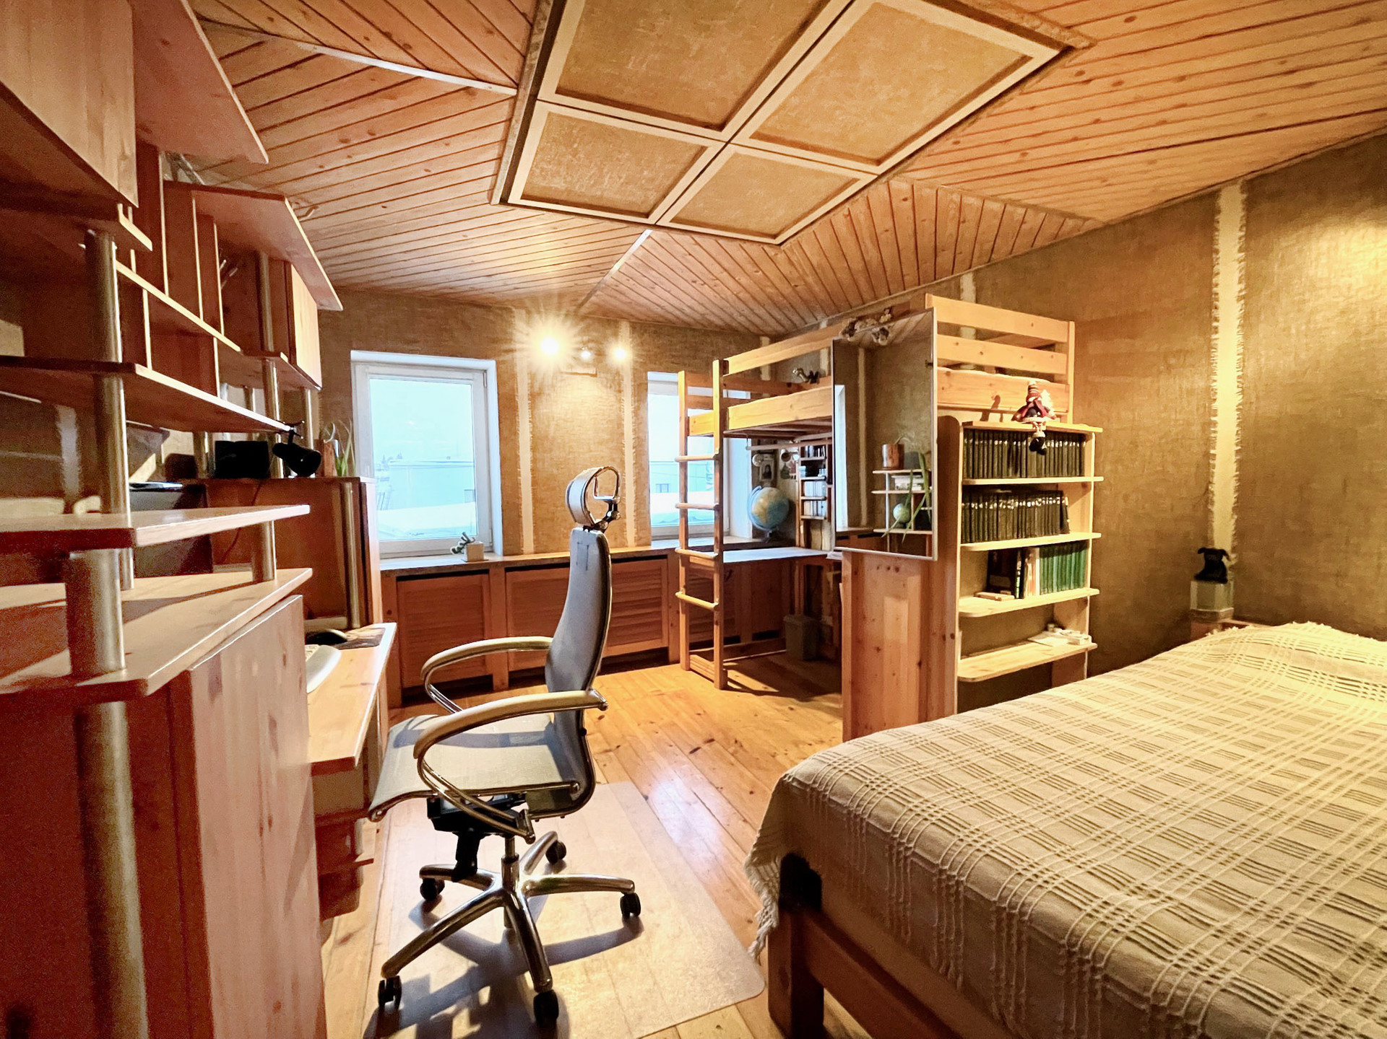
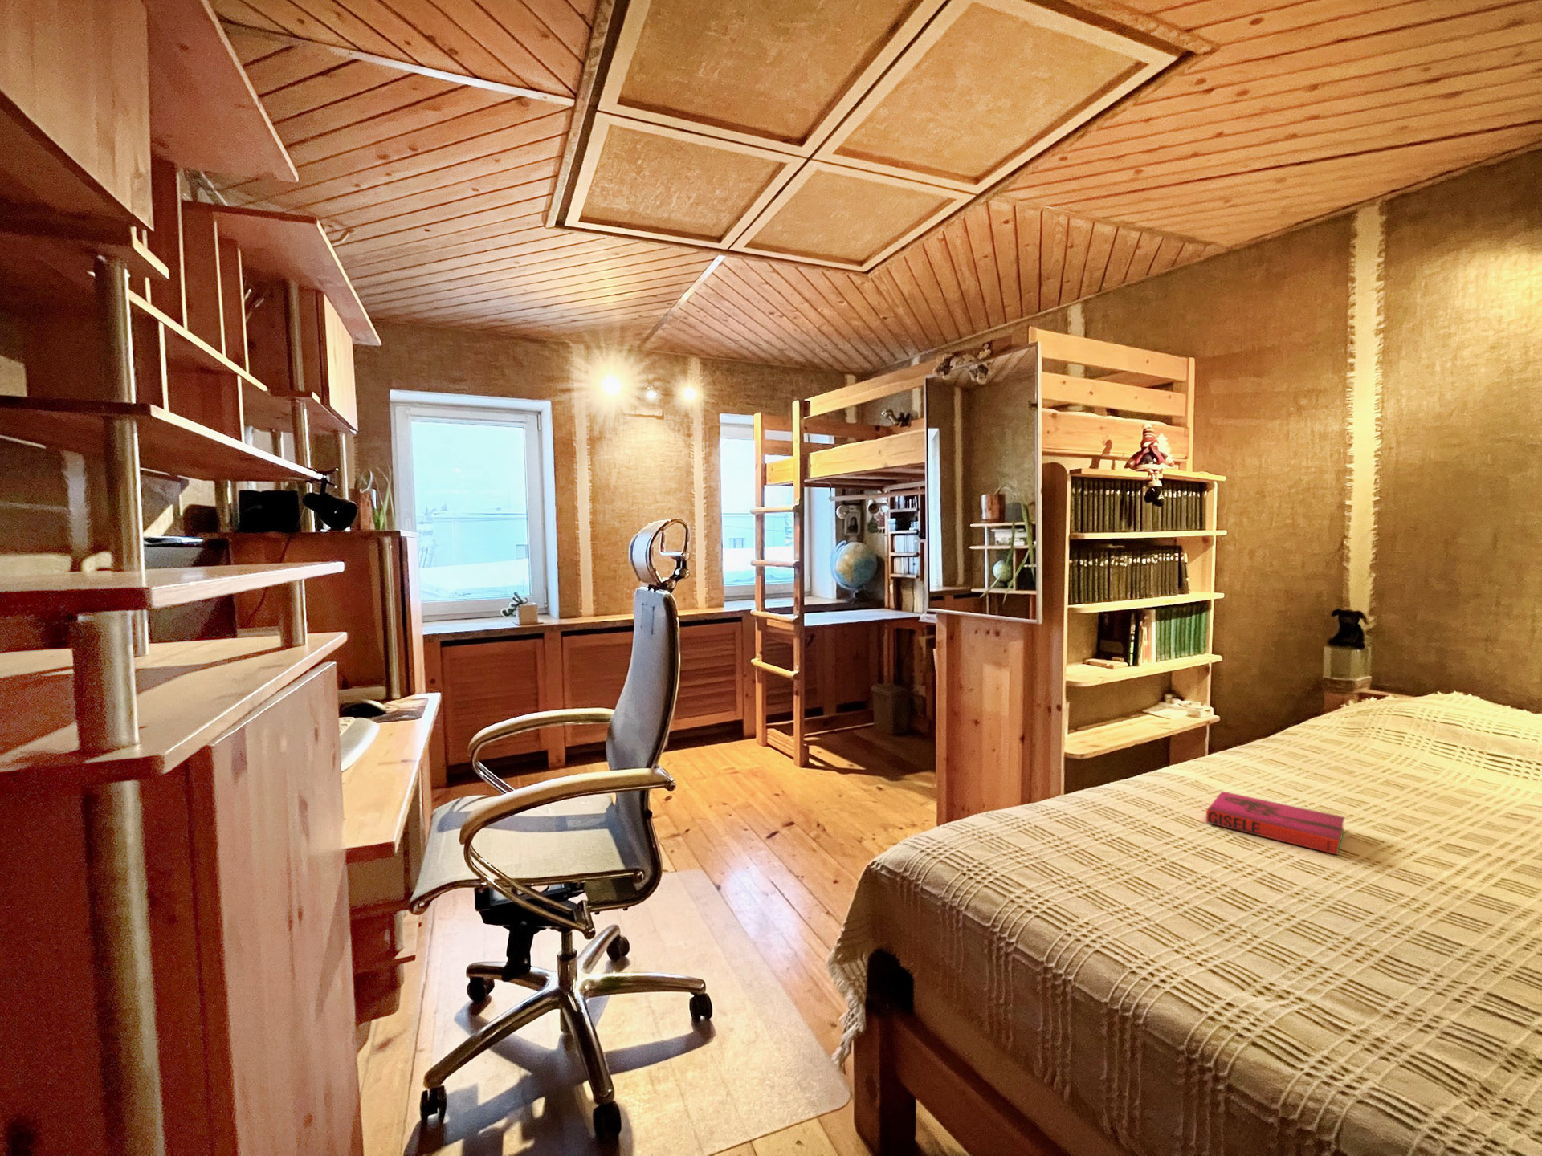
+ hardback book [1206,790,1345,856]
